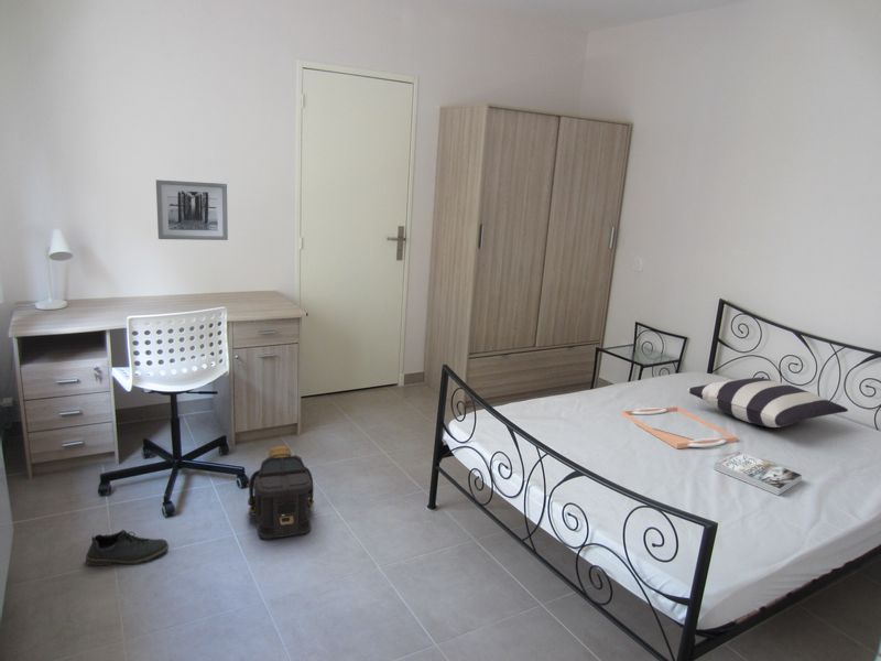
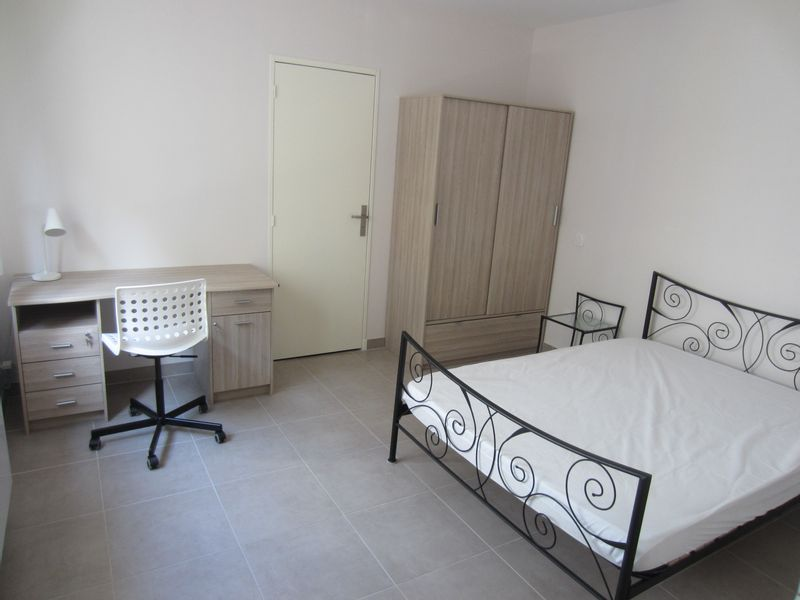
- wall art [155,178,229,241]
- backpack [247,445,315,540]
- shoe [85,529,170,566]
- pillow [686,377,849,429]
- book [713,451,803,496]
- serving tray [620,405,739,449]
